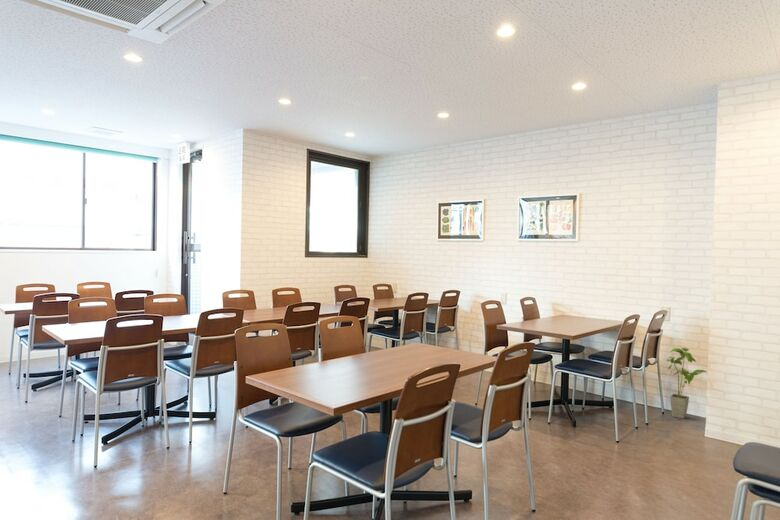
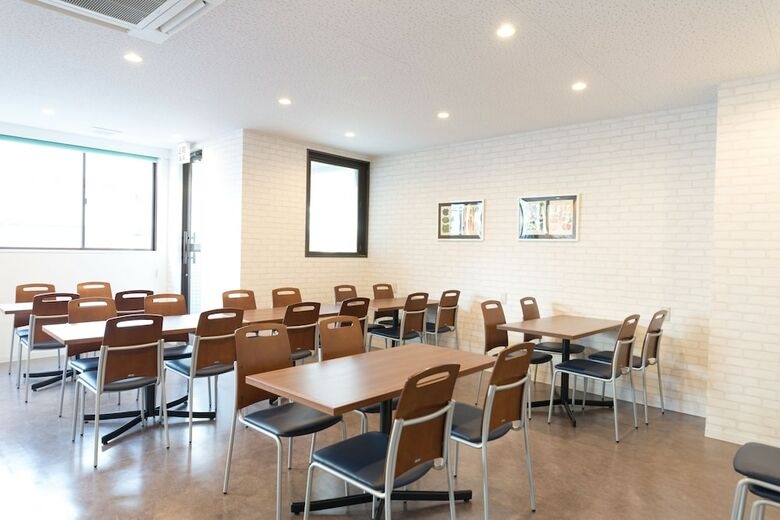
- house plant [666,347,707,420]
